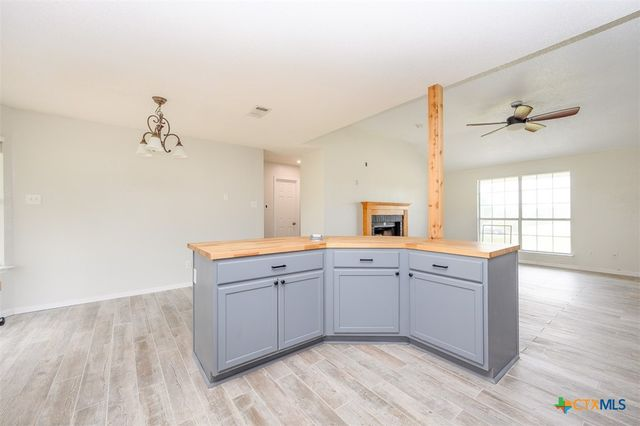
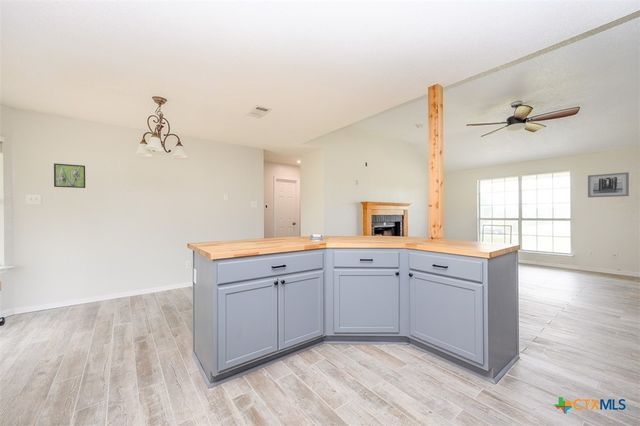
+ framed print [53,162,86,189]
+ wall art [587,171,630,198]
